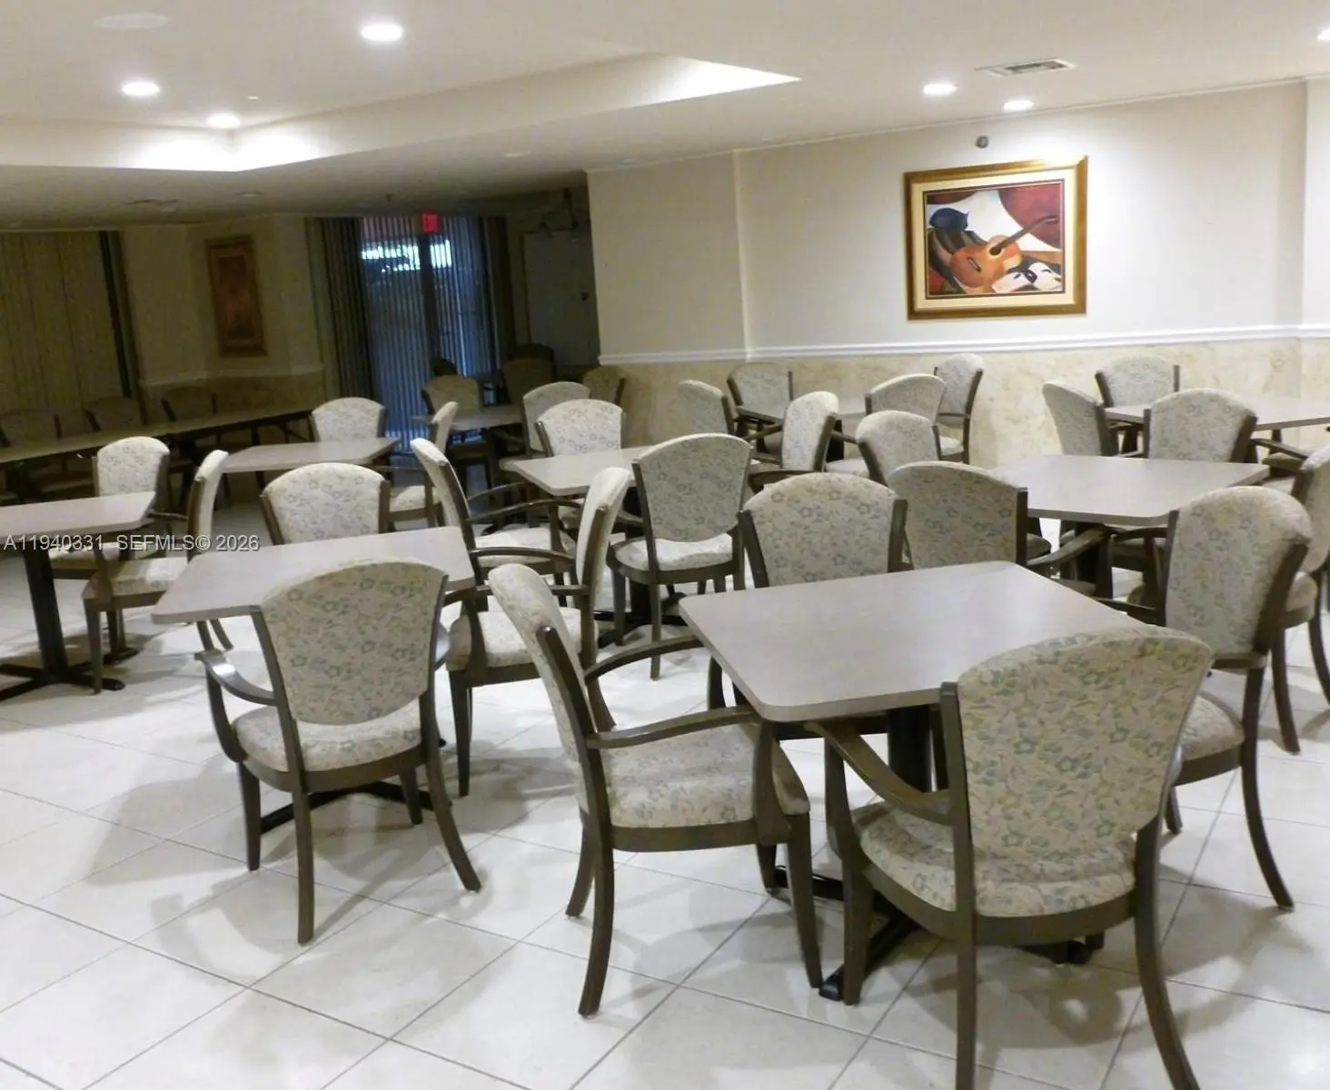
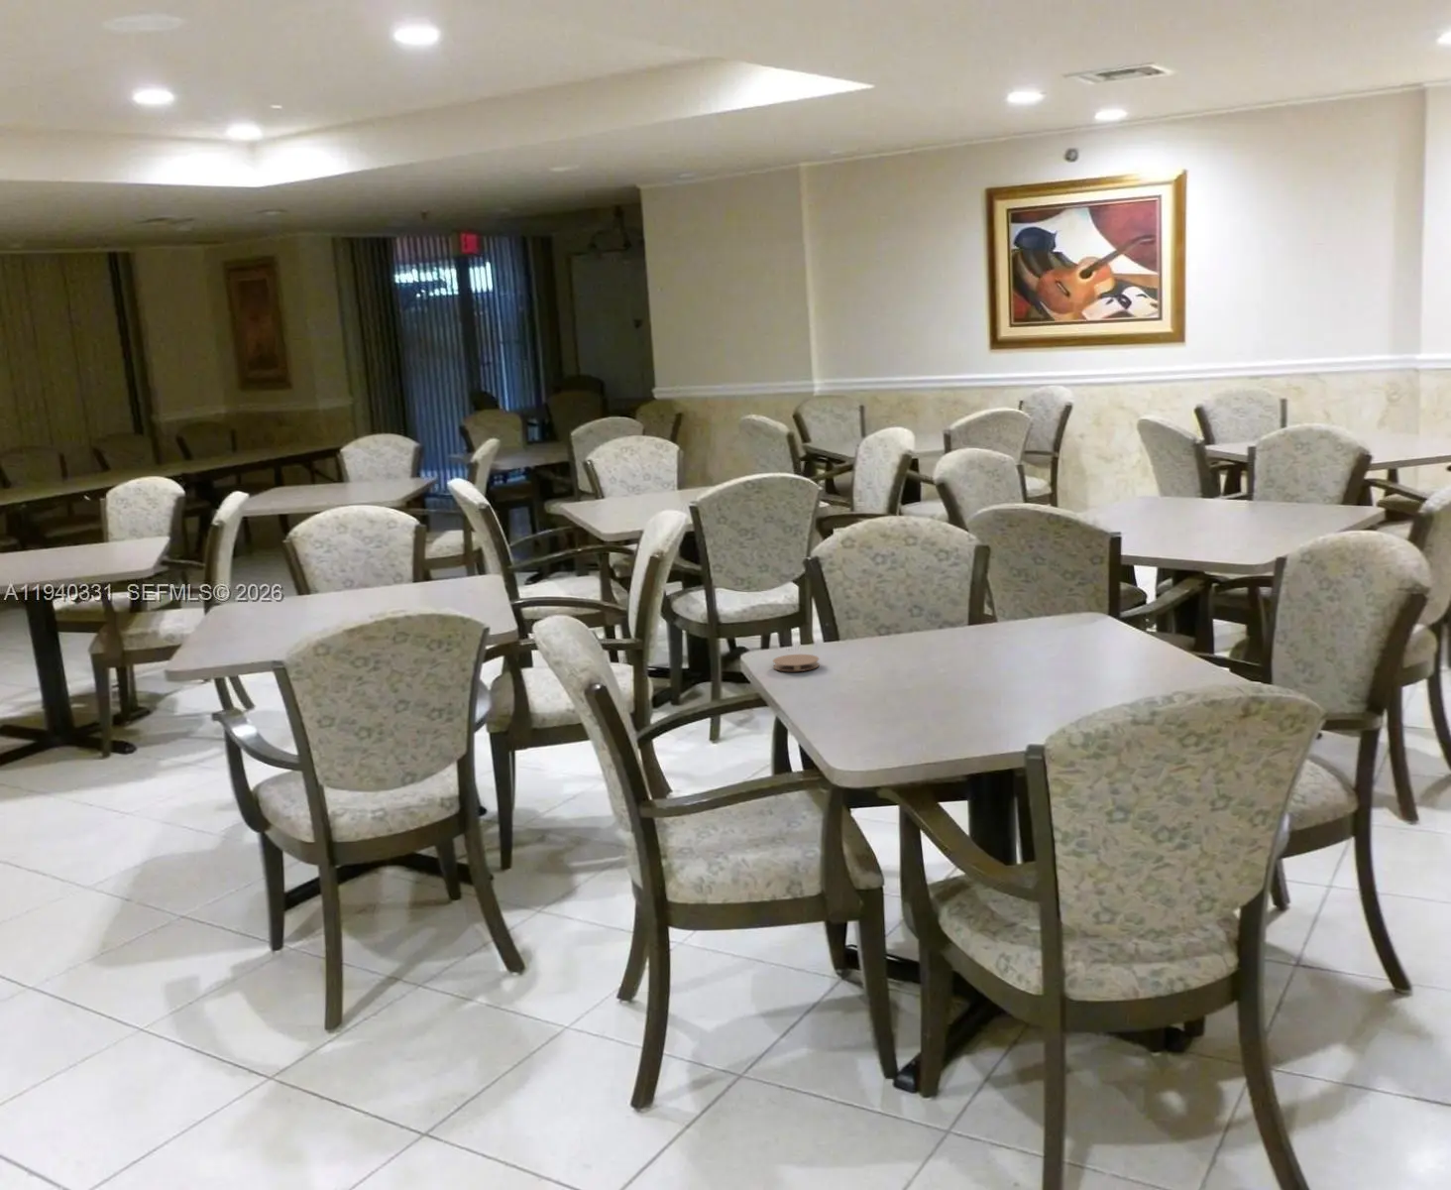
+ coaster [773,653,821,673]
